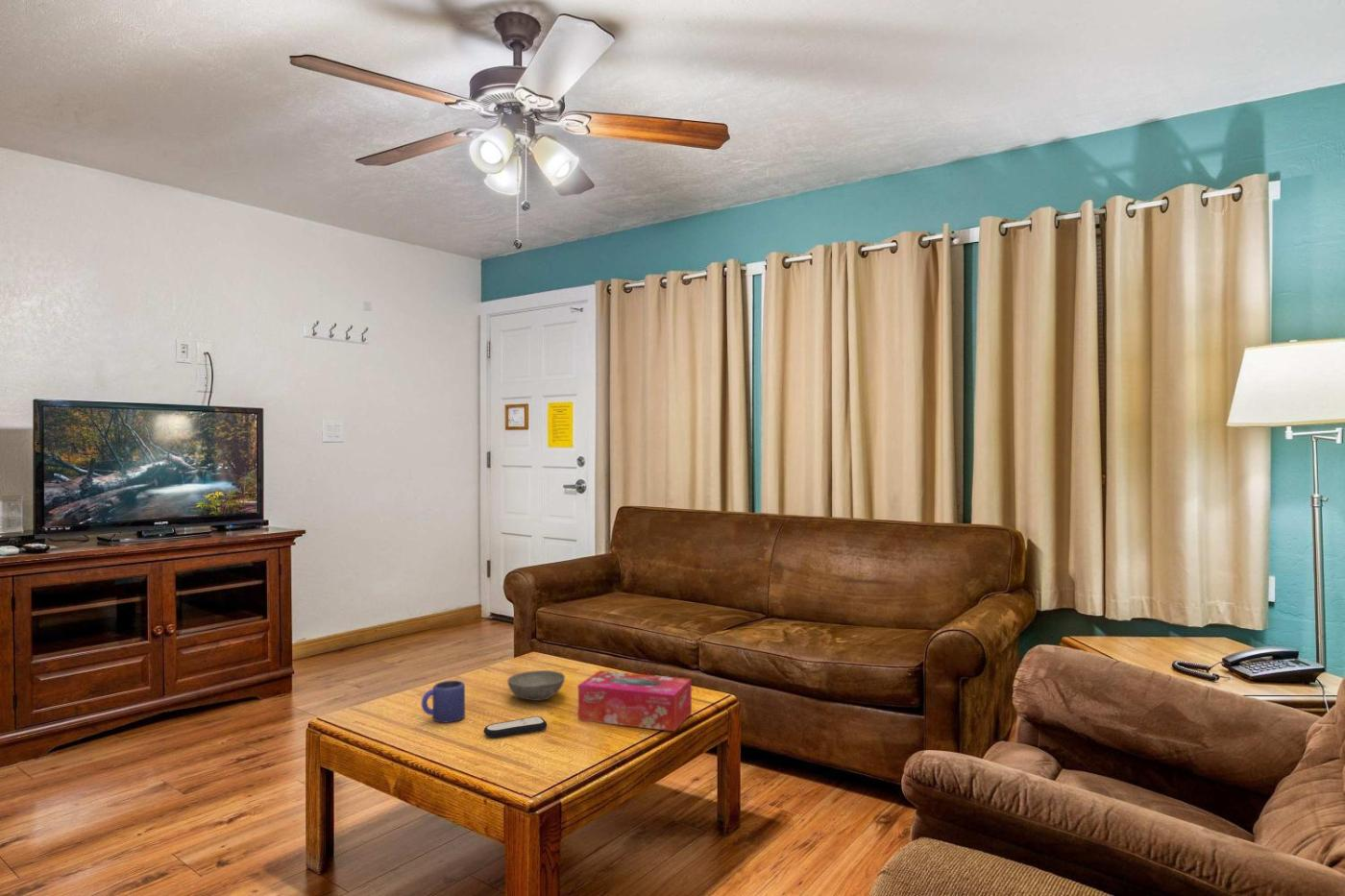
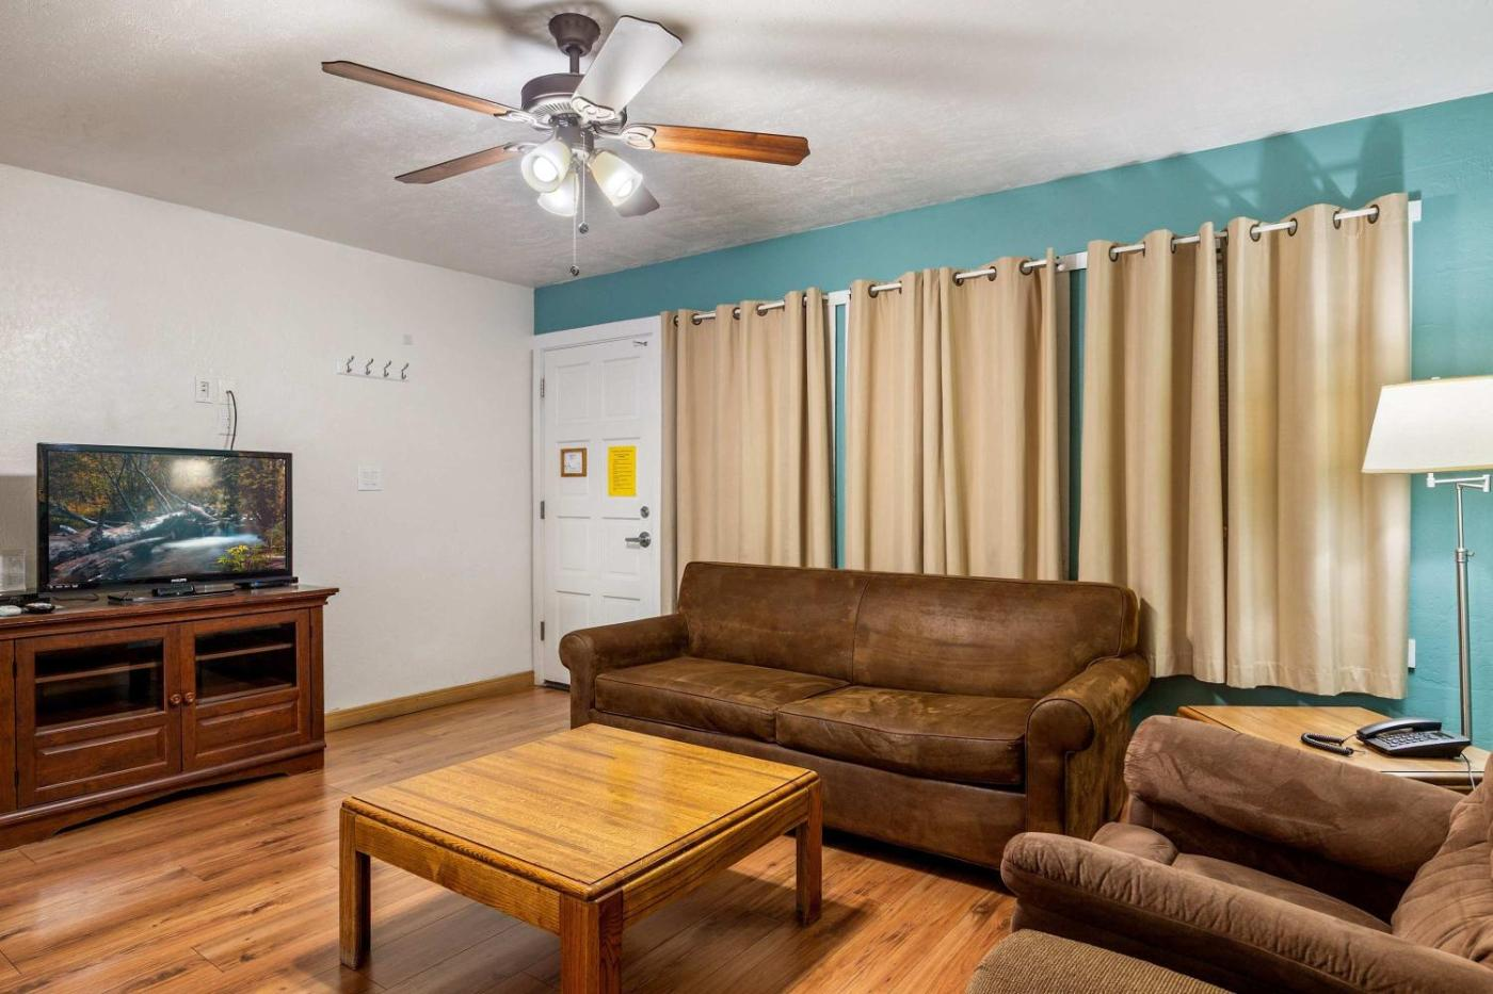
- soup bowl [506,669,566,701]
- mug [421,680,466,723]
- remote control [482,715,548,739]
- tissue box [577,669,693,732]
